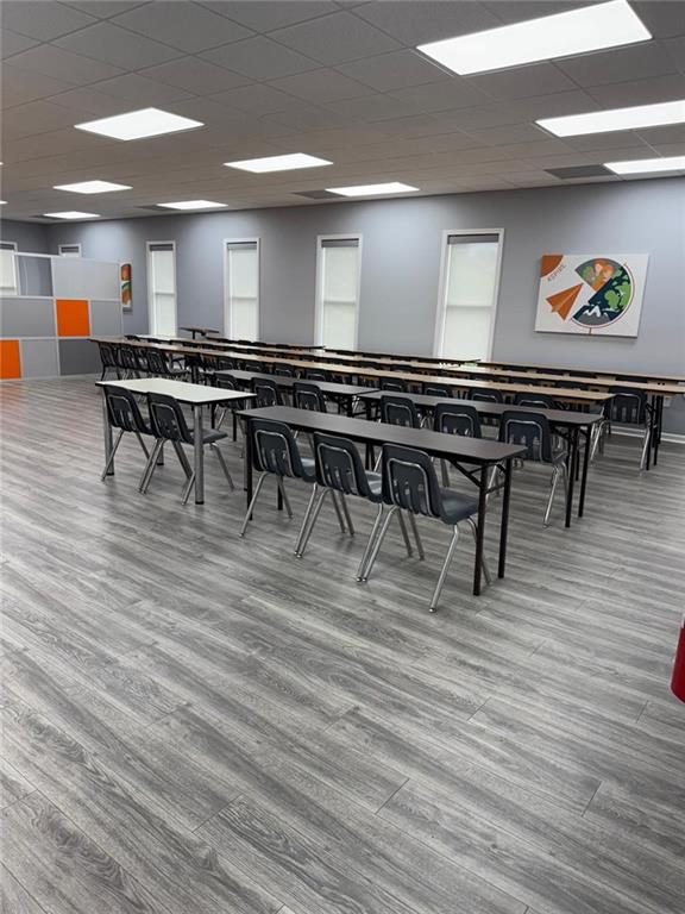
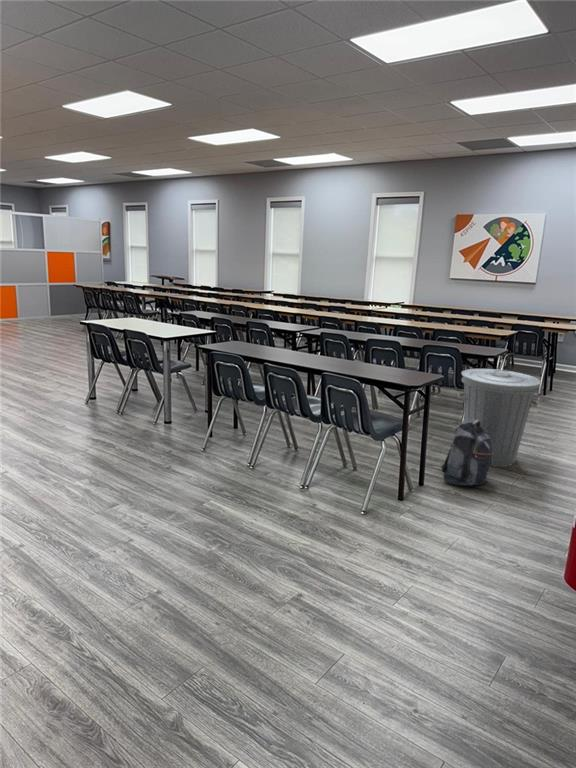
+ backpack [440,419,493,487]
+ trash can [457,368,542,468]
